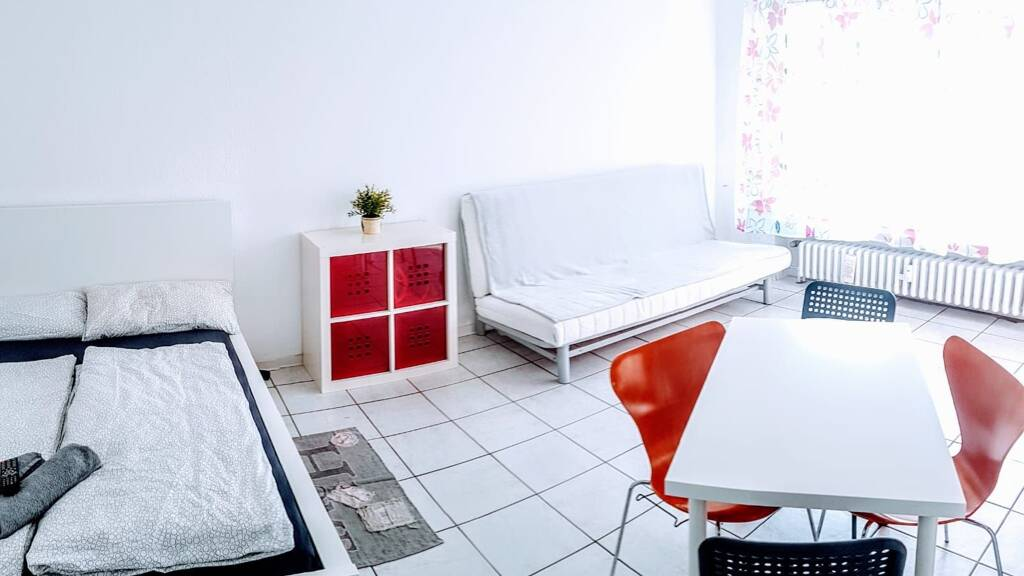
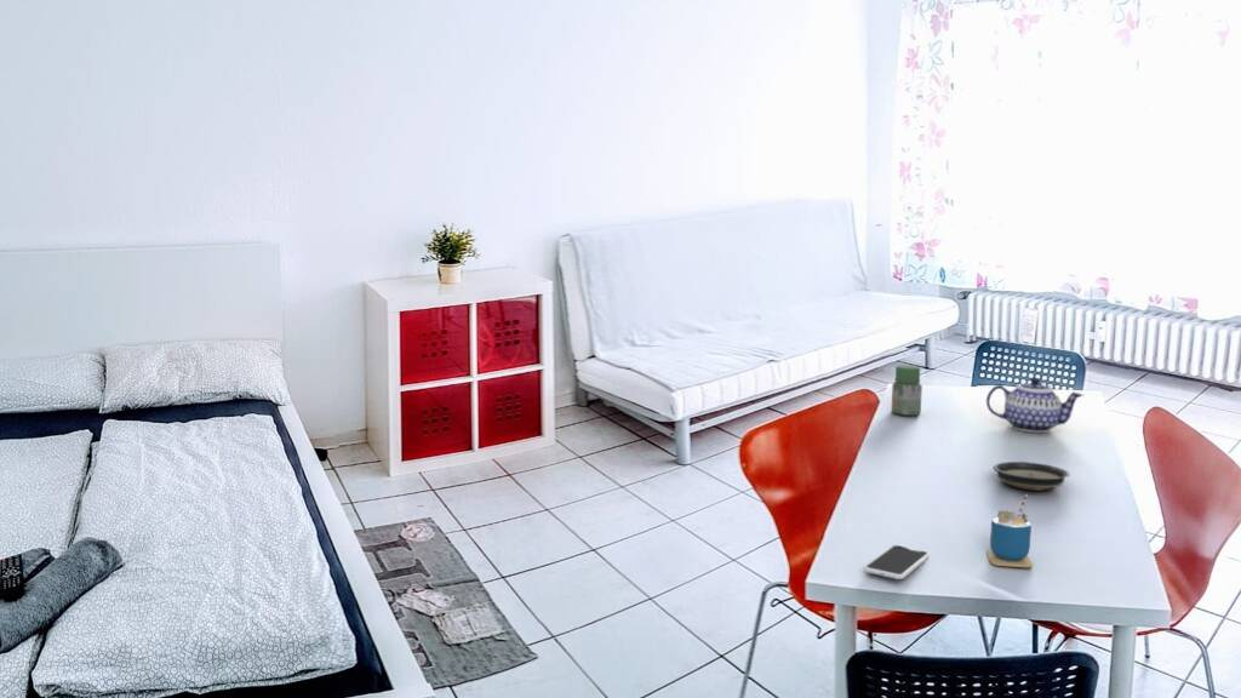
+ saucer [991,460,1071,491]
+ cup [985,493,1034,568]
+ jar [890,365,923,417]
+ smartphone [863,544,931,580]
+ teapot [985,377,1085,434]
